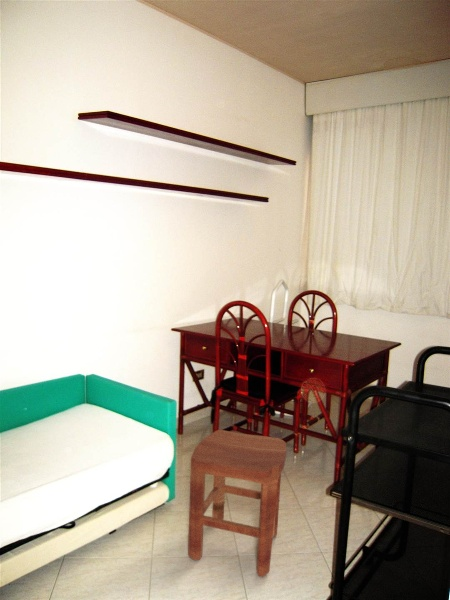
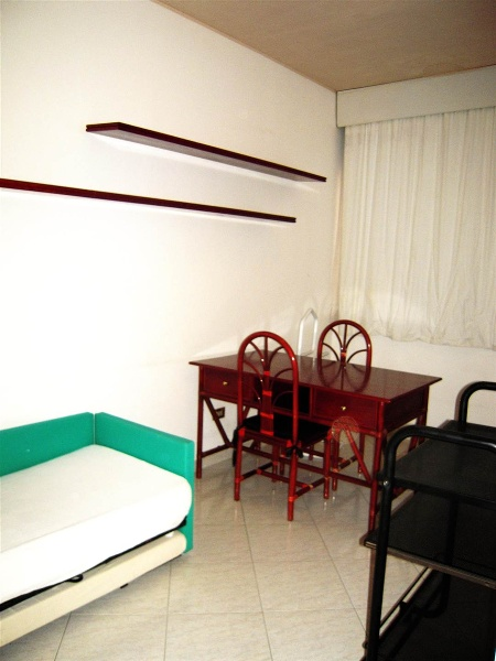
- stool [187,429,288,578]
